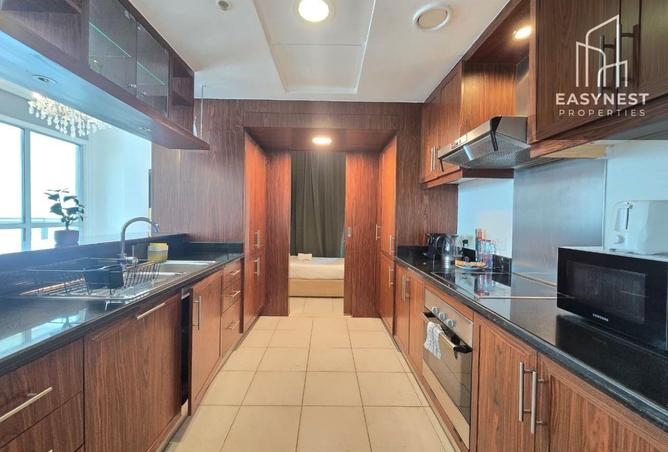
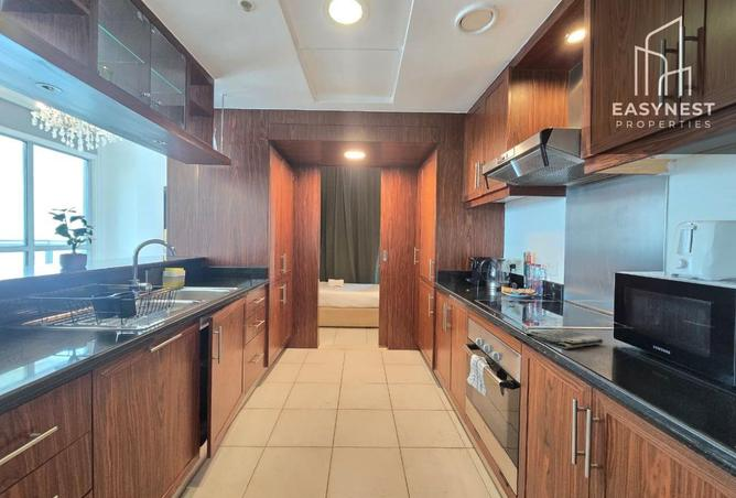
+ dish towel [524,327,605,349]
